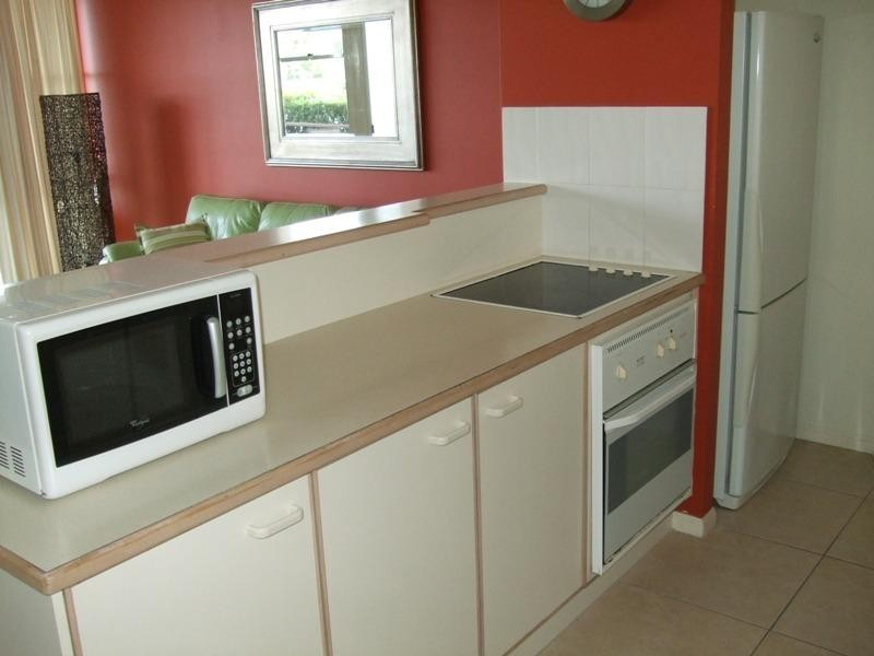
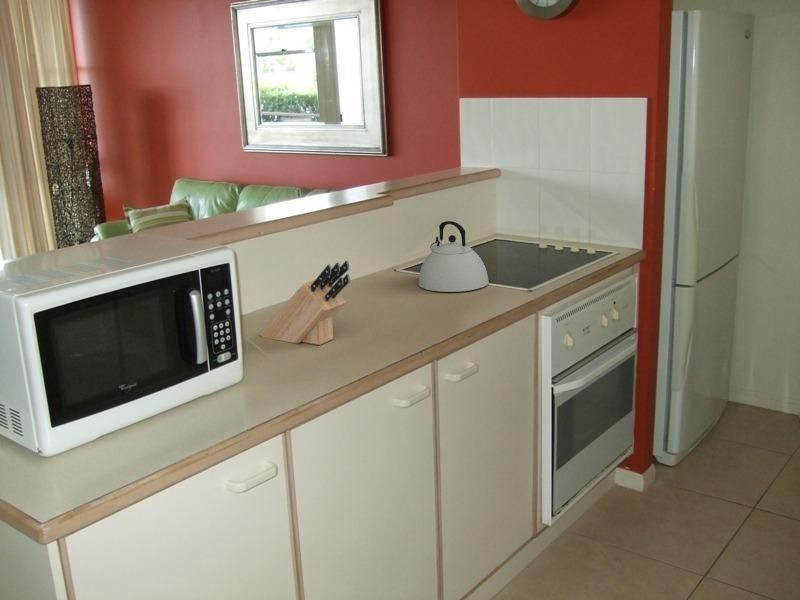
+ kettle [417,220,490,293]
+ knife block [259,260,351,346]
